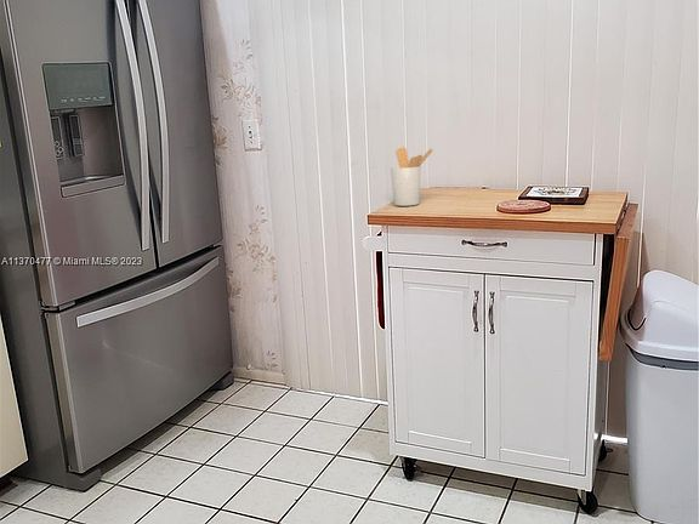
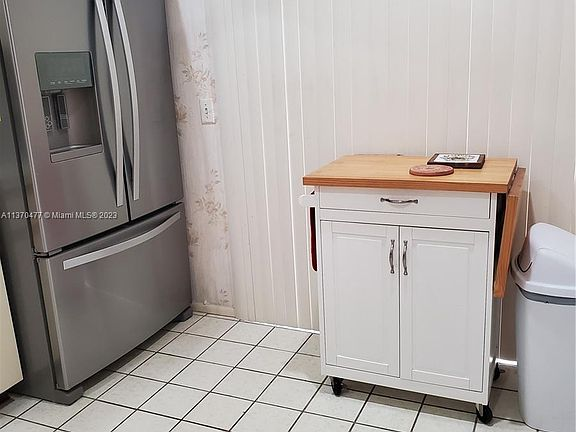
- utensil holder [390,146,434,207]
